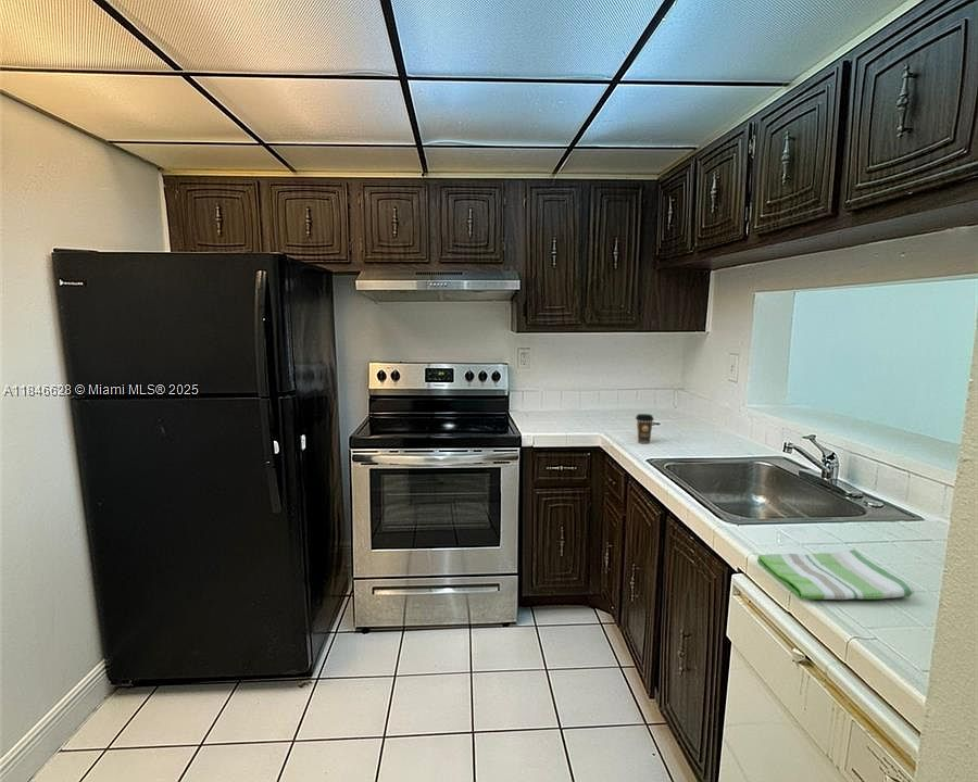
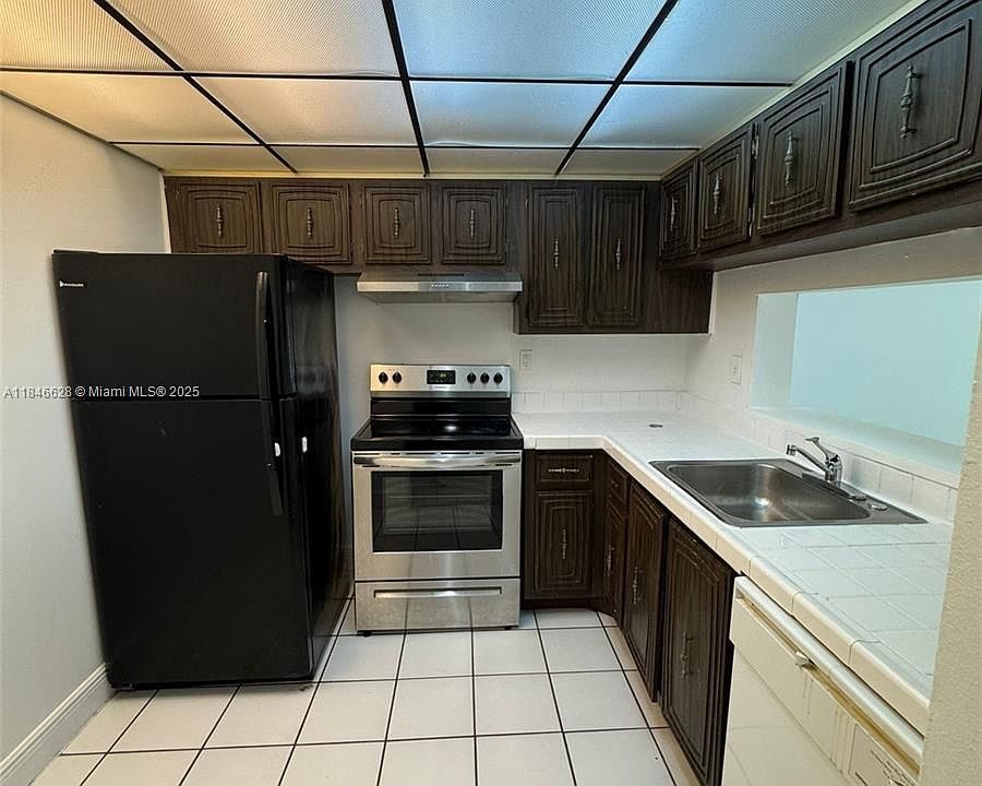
- dish towel [756,548,915,601]
- coffee cup [635,413,655,444]
